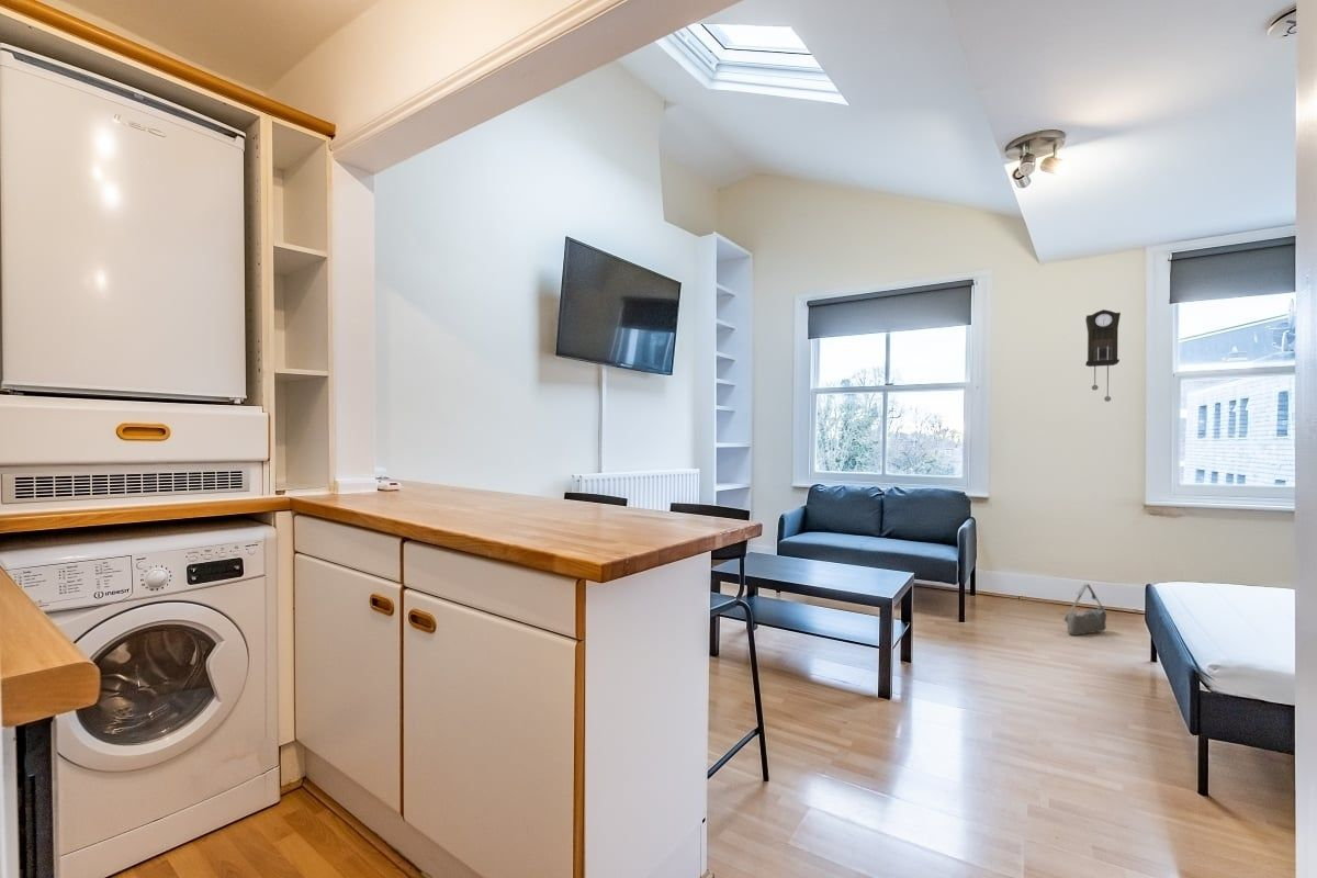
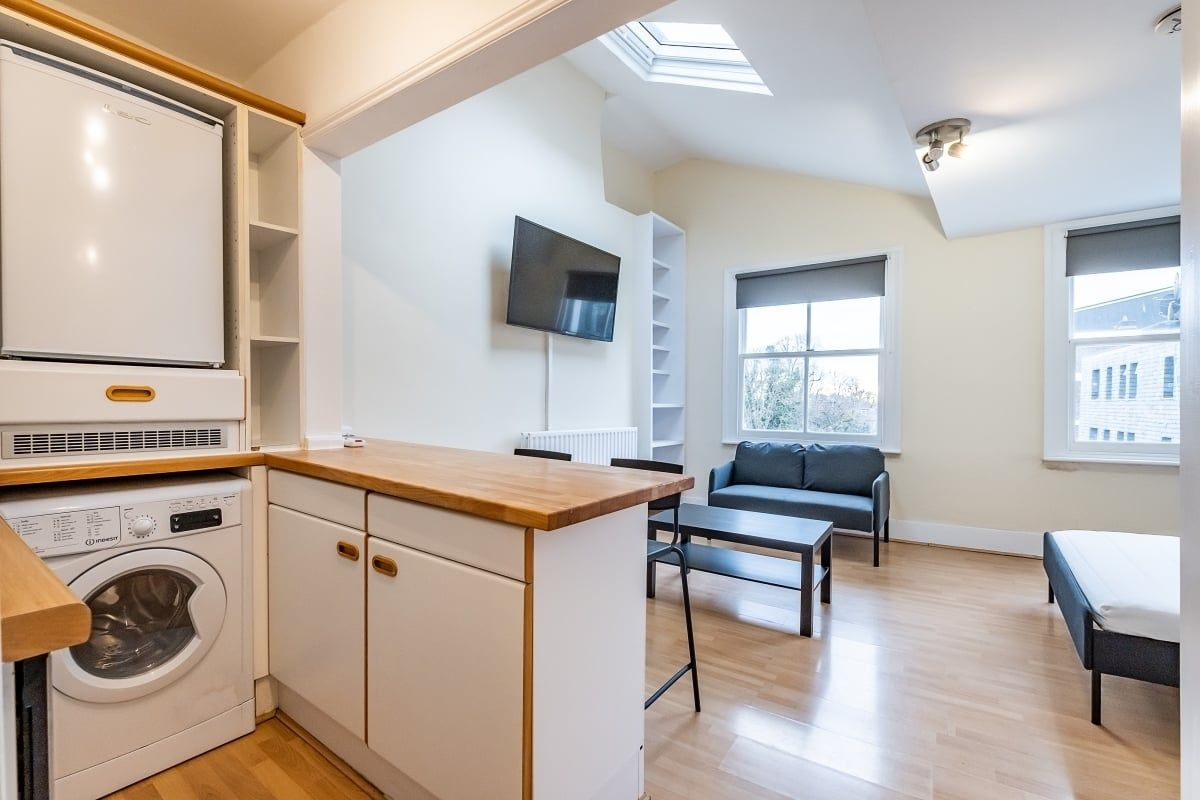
- bag [1062,582,1107,637]
- pendulum clock [1084,308,1122,403]
